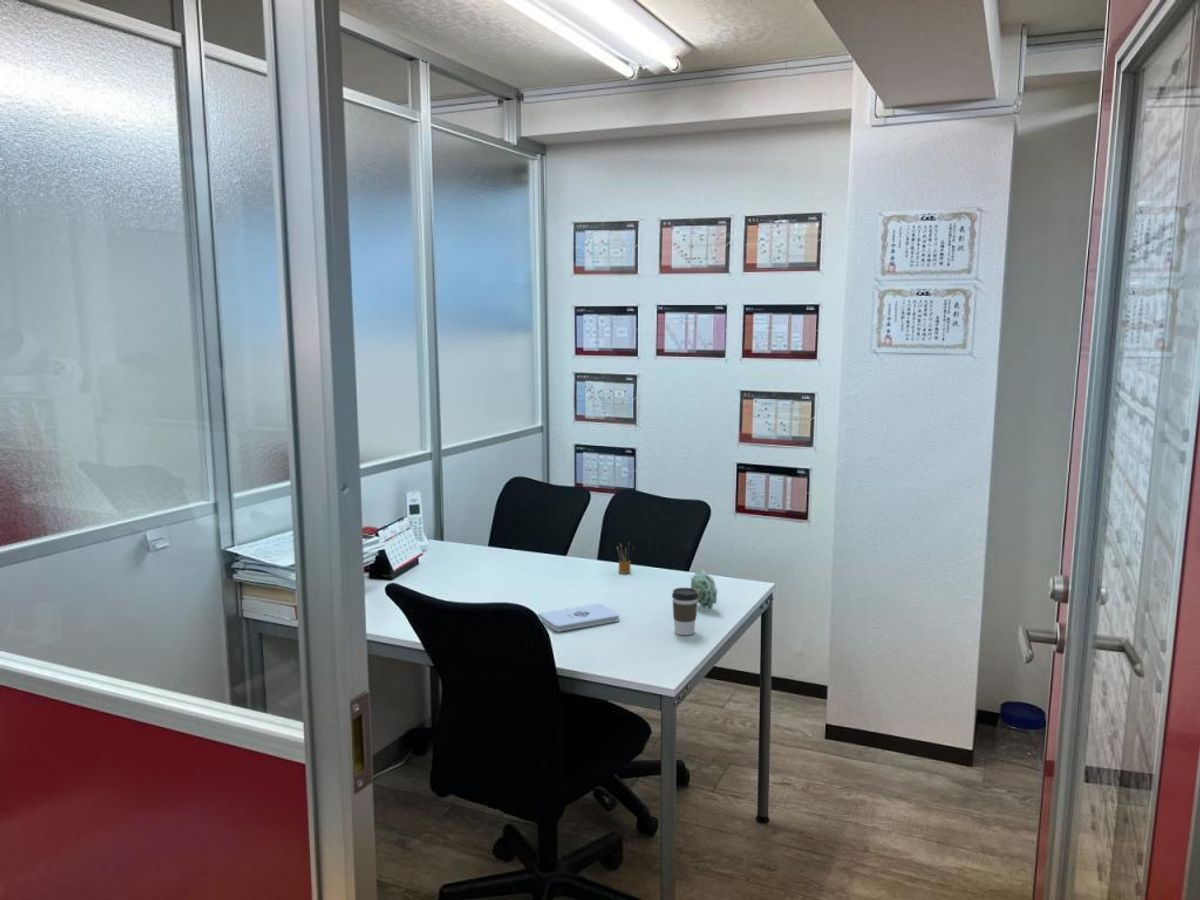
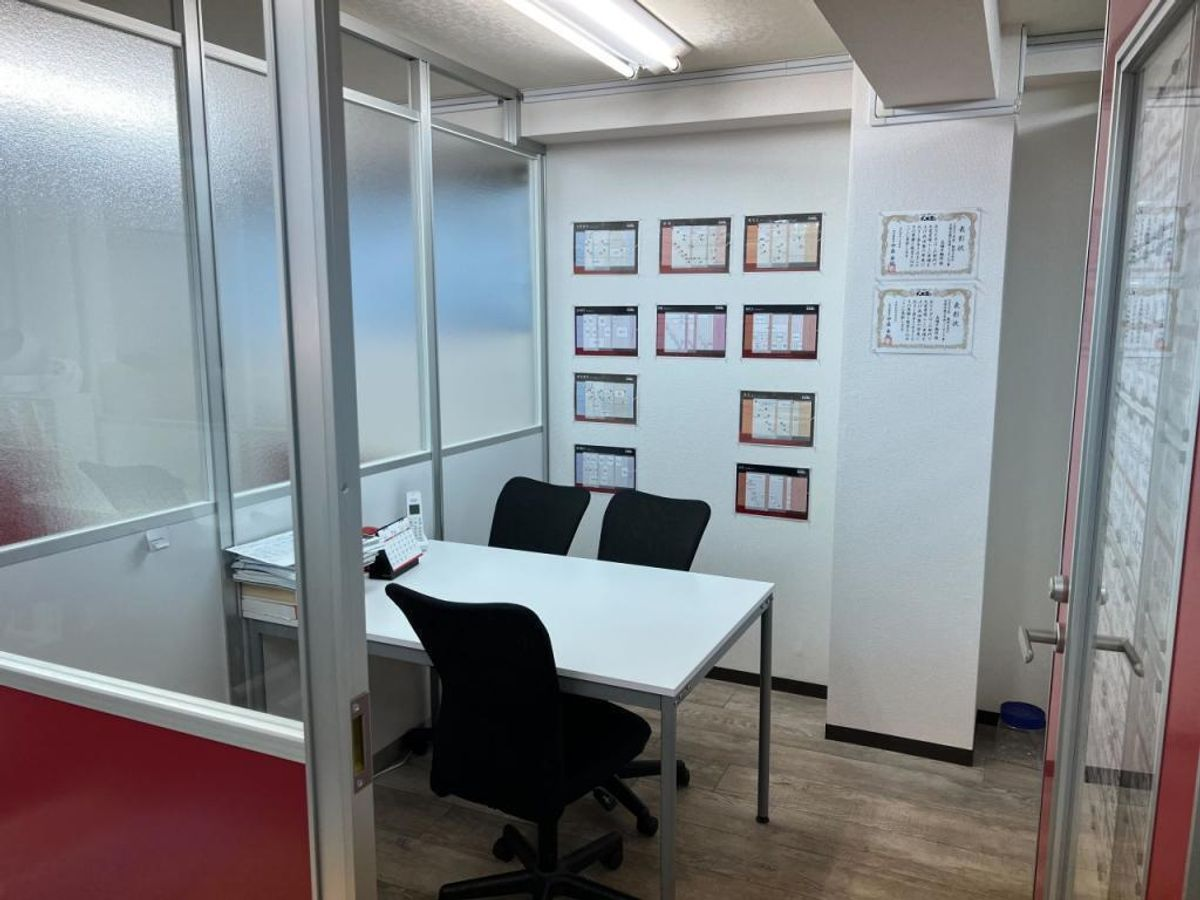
- succulent plant [690,569,718,610]
- notepad [537,602,620,632]
- coffee cup [671,587,699,636]
- pencil box [616,542,635,575]
